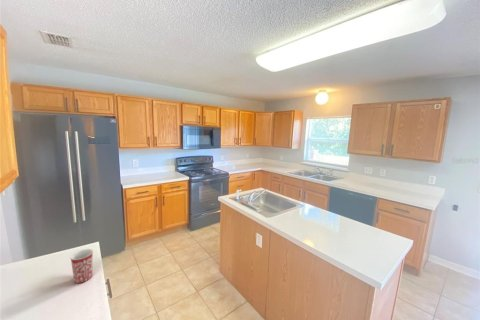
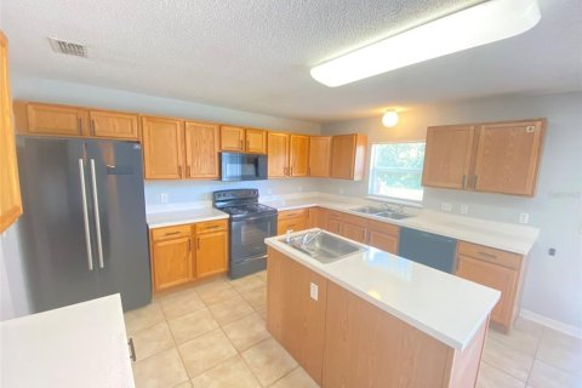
- mug [69,248,94,284]
